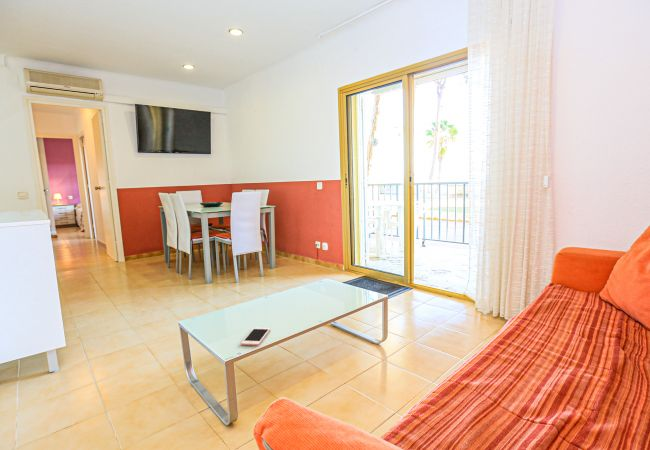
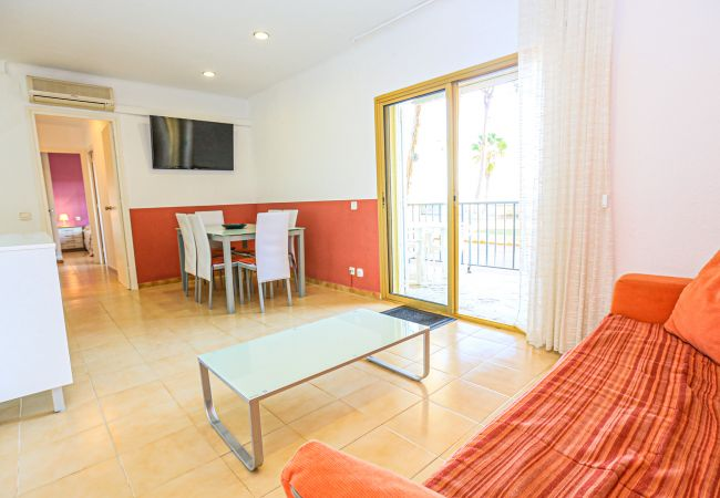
- cell phone [240,327,271,346]
